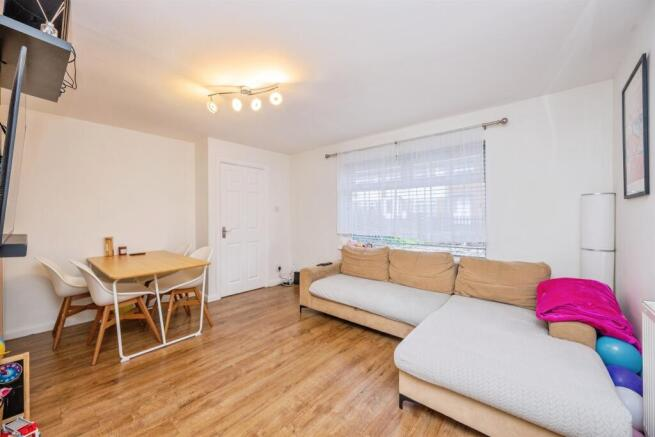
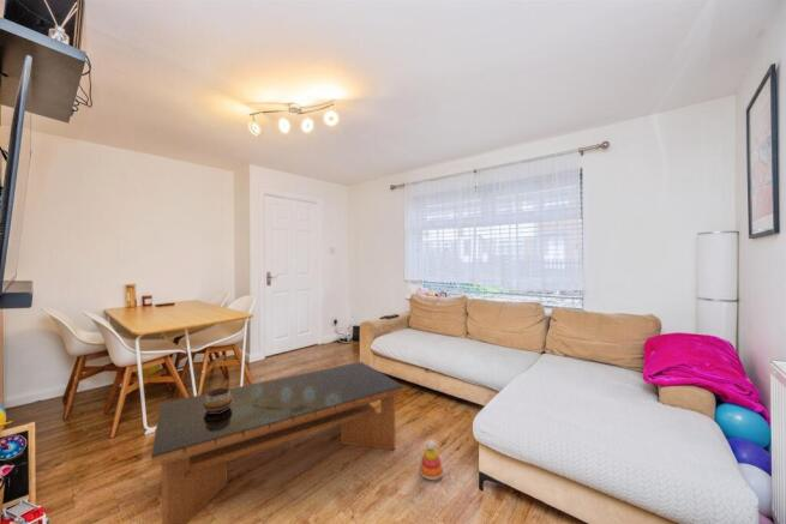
+ stacking toy [418,439,445,481]
+ coffee table [150,361,404,524]
+ decorative bowl [204,386,233,412]
